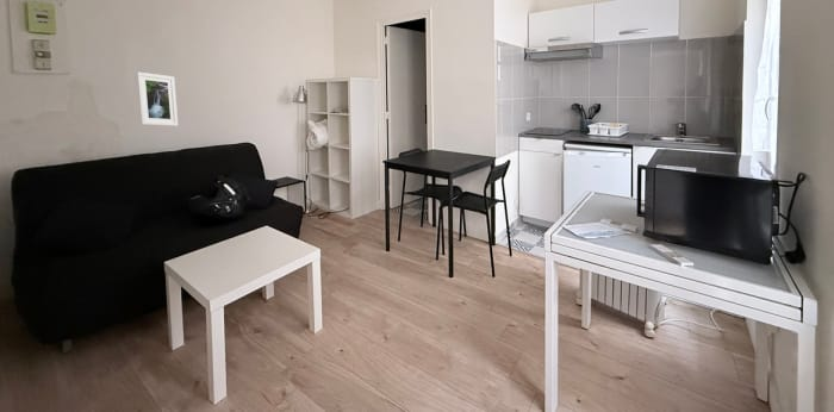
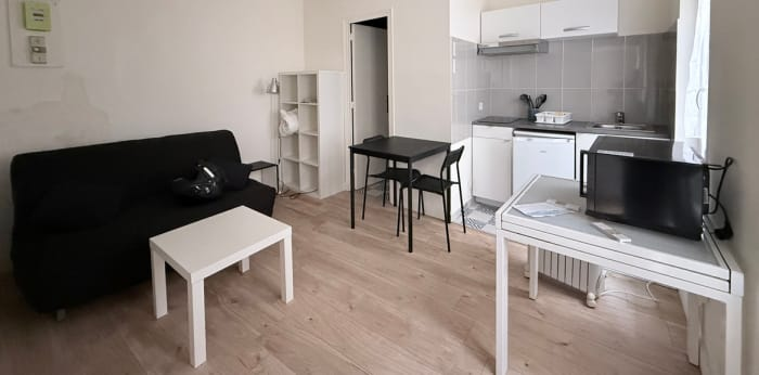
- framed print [136,71,179,127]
